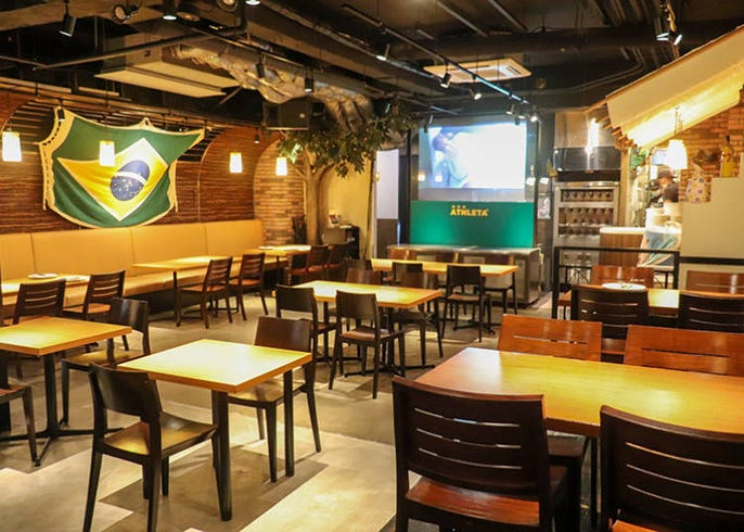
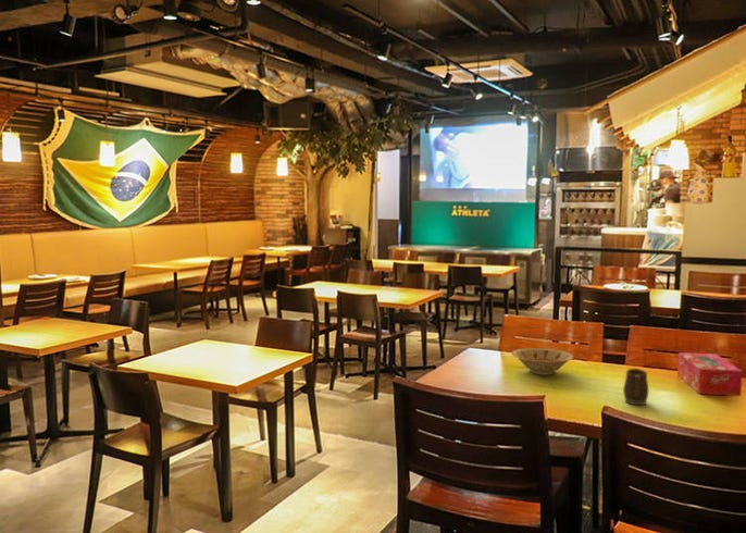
+ tissue box [676,351,744,397]
+ bowl [511,347,575,375]
+ mug [622,368,649,406]
